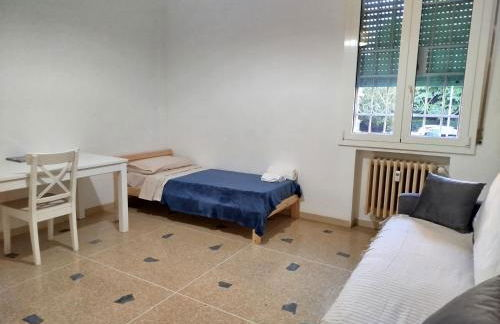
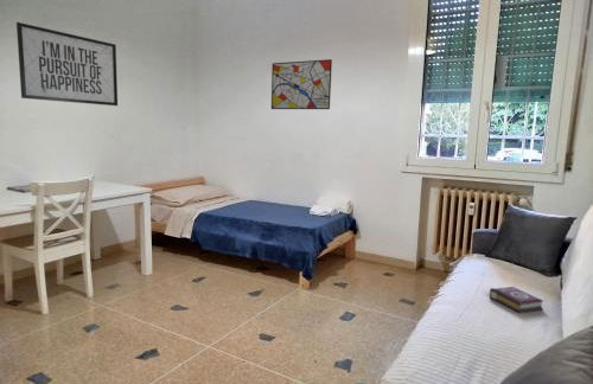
+ mirror [15,21,119,107]
+ wall art [270,58,333,110]
+ book [489,286,544,314]
